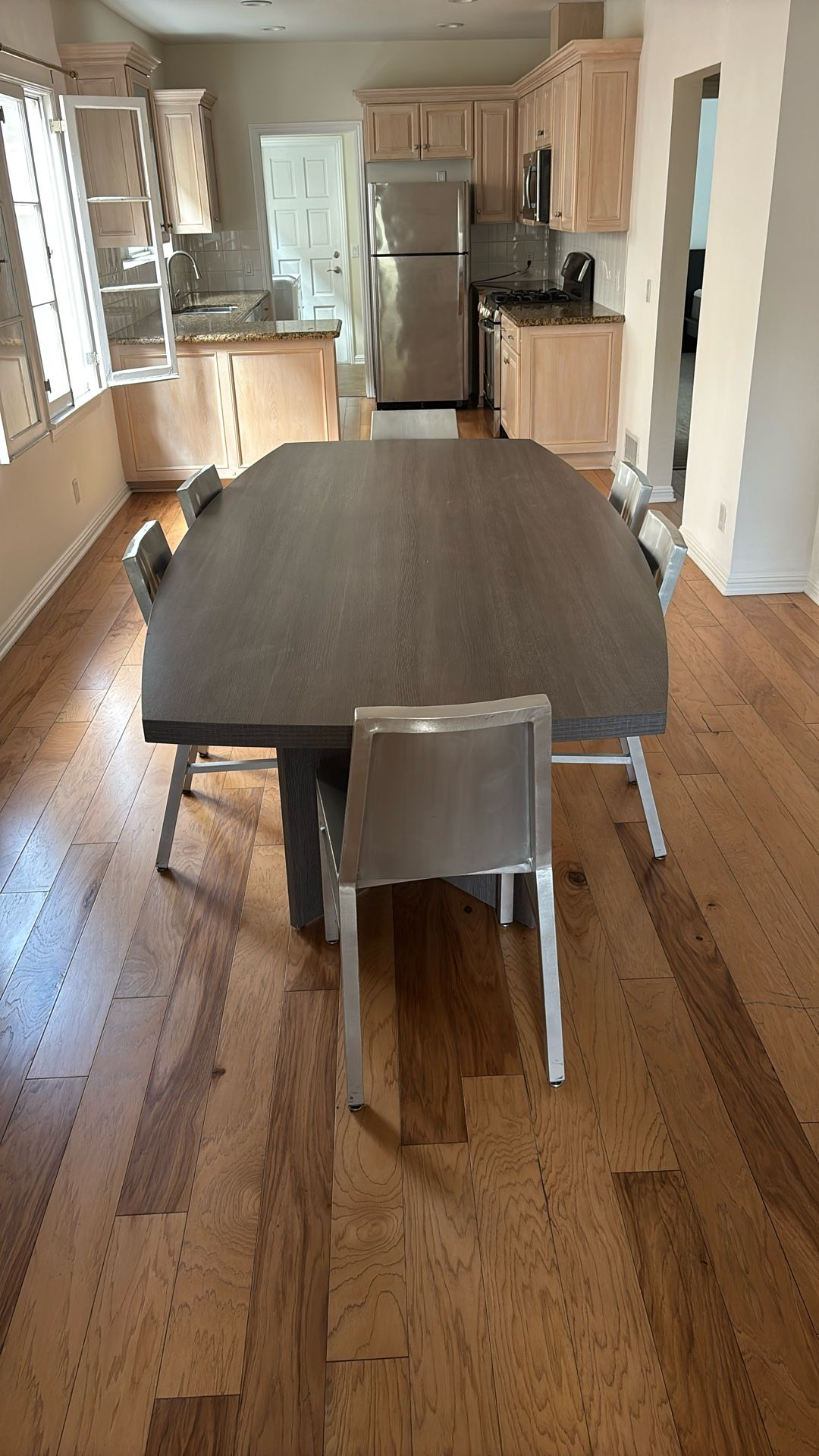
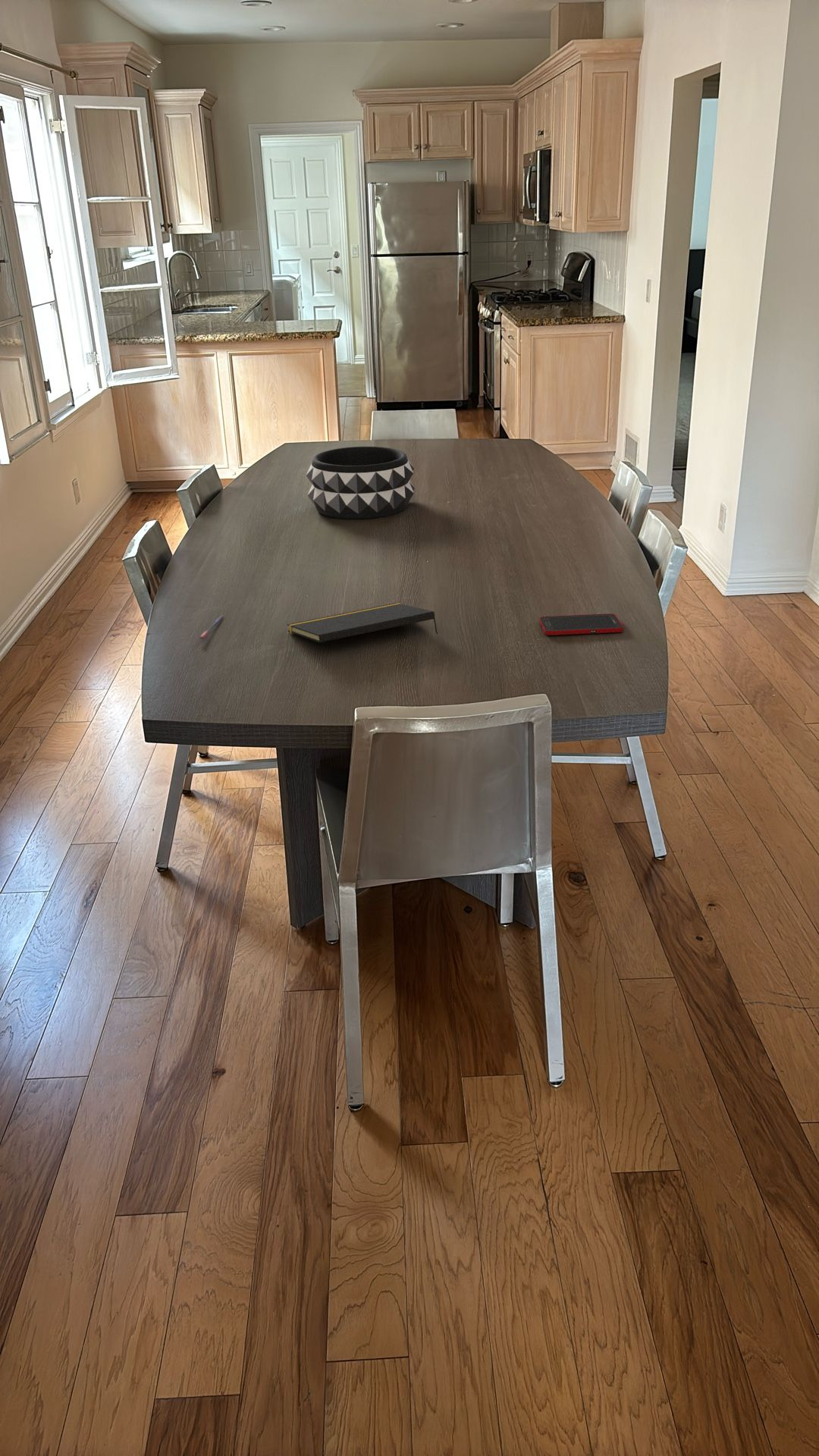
+ pen [199,614,224,640]
+ cell phone [538,613,624,636]
+ notepad [287,602,438,643]
+ decorative bowl [306,446,415,520]
